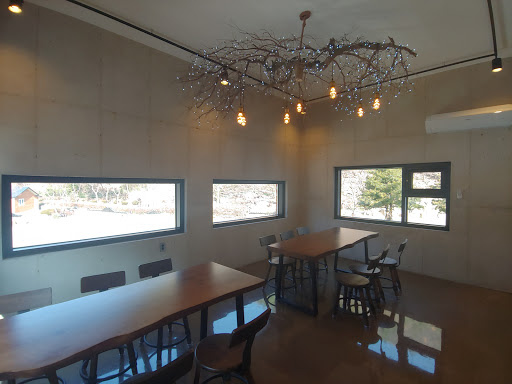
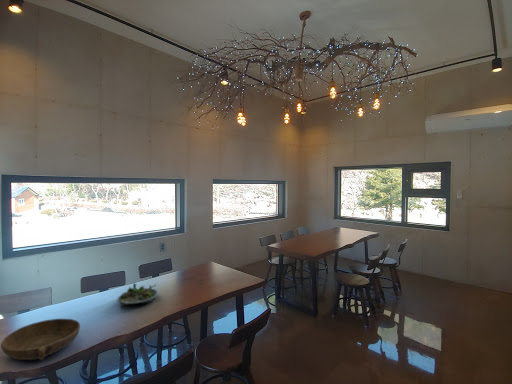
+ bowl [0,318,81,361]
+ succulent planter [116,282,159,306]
